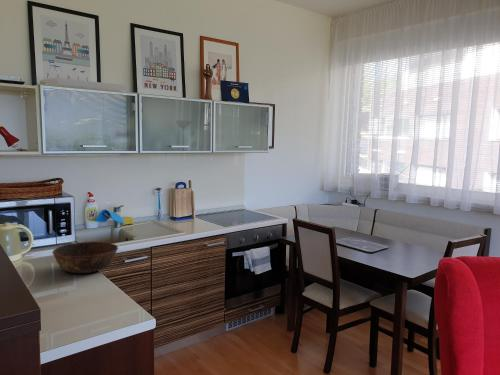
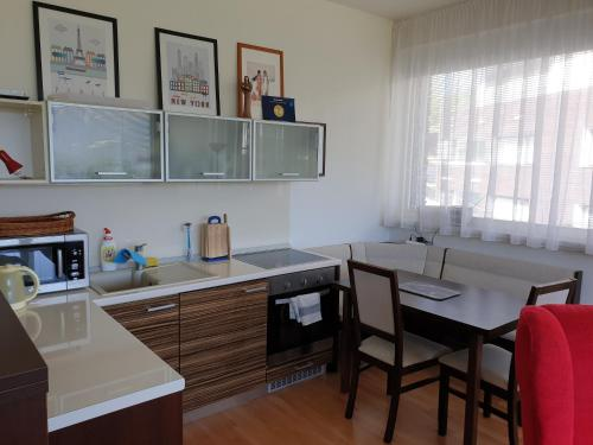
- bowl [52,241,119,274]
